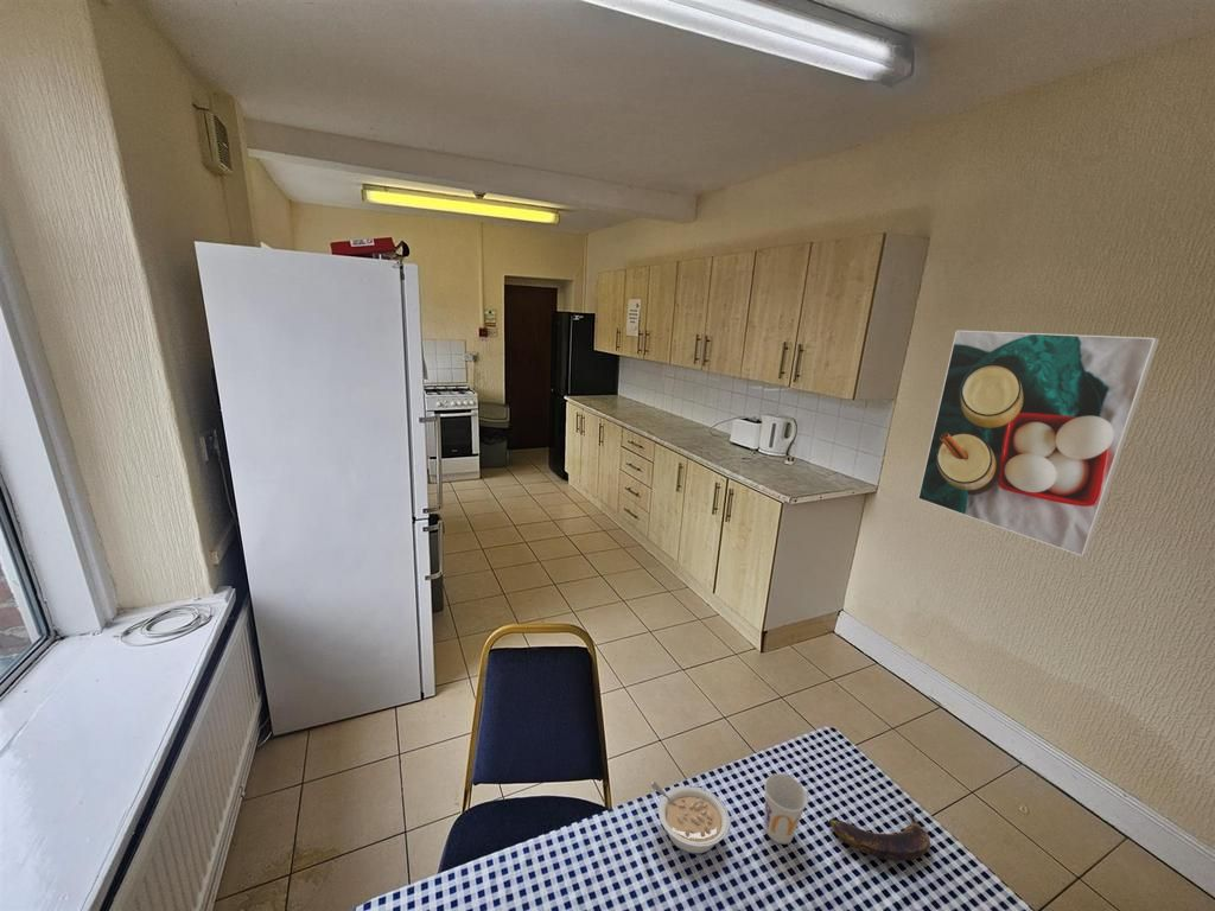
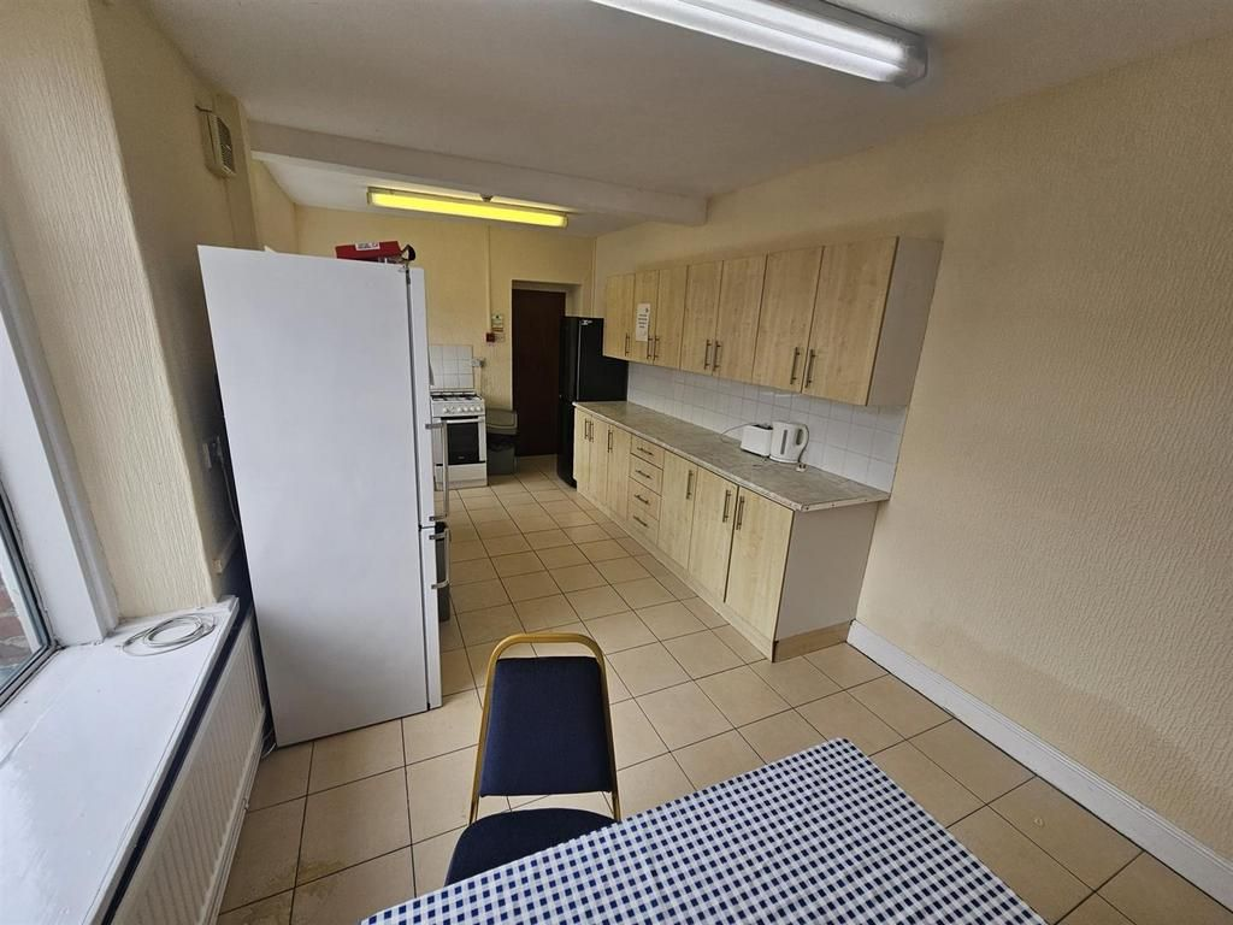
- legume [650,781,731,855]
- banana [828,810,931,862]
- cup [763,772,809,845]
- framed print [917,330,1160,558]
